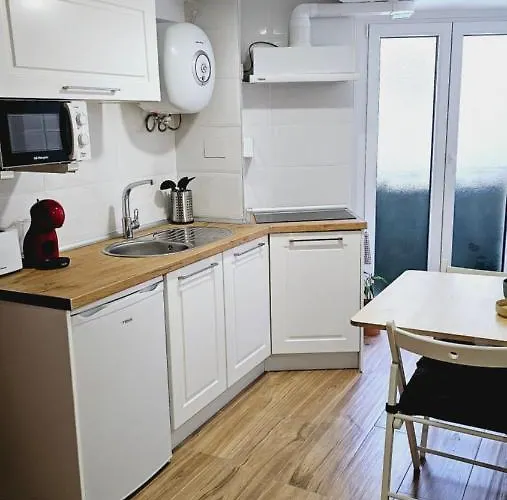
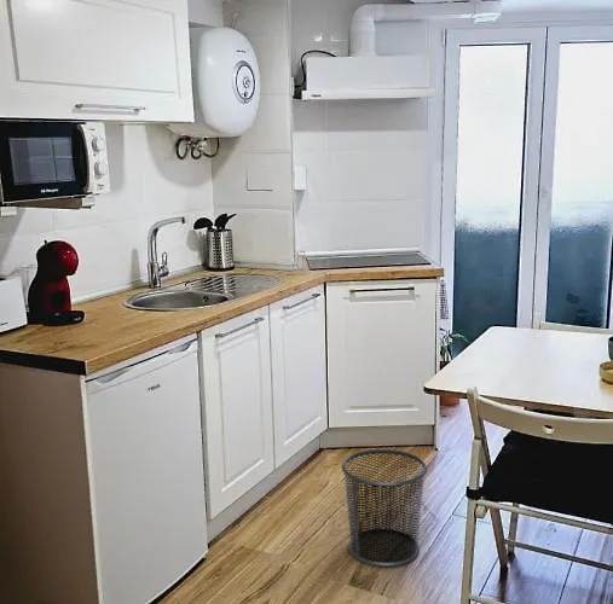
+ trash can [341,448,428,568]
